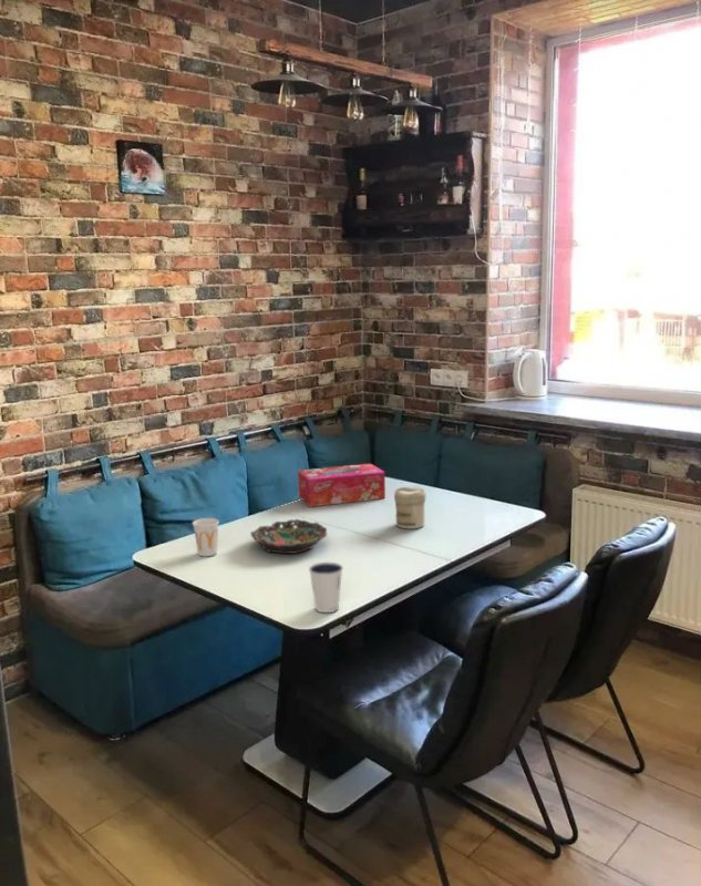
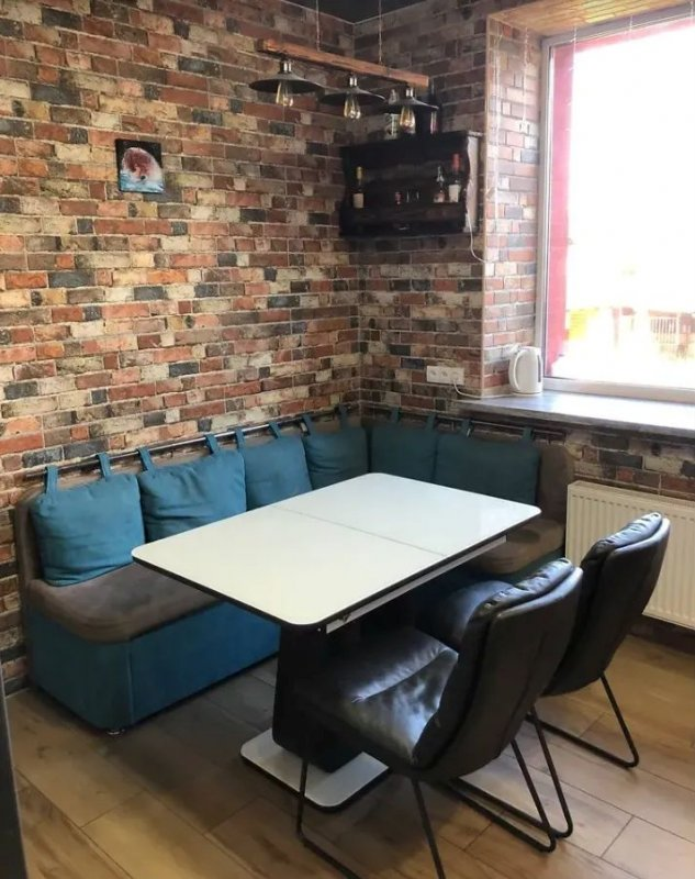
- bowl [249,518,328,555]
- tissue box [297,463,386,507]
- jar [393,486,426,530]
- cup [192,517,220,557]
- dixie cup [308,562,344,614]
